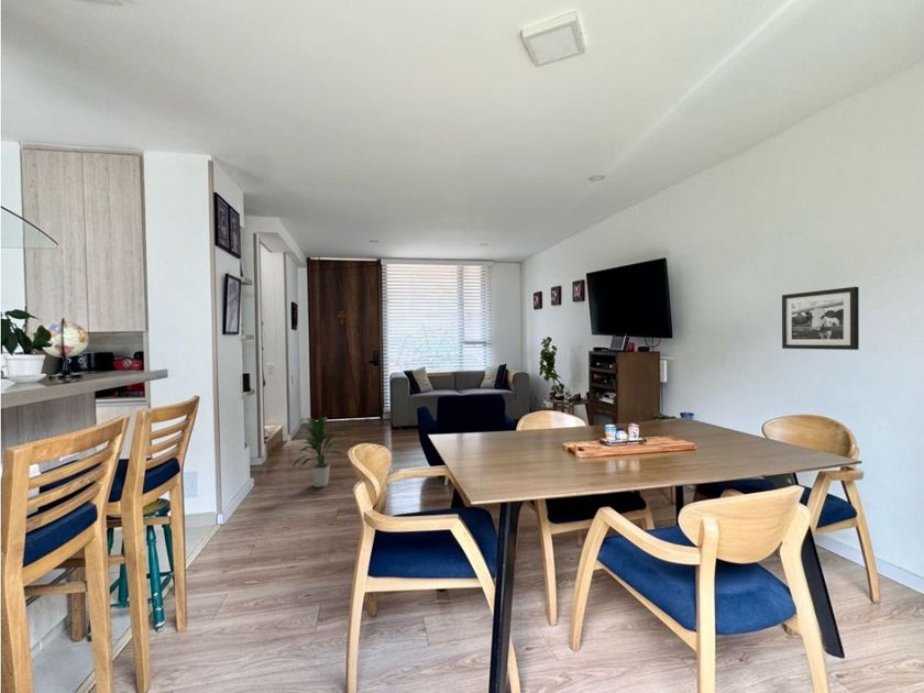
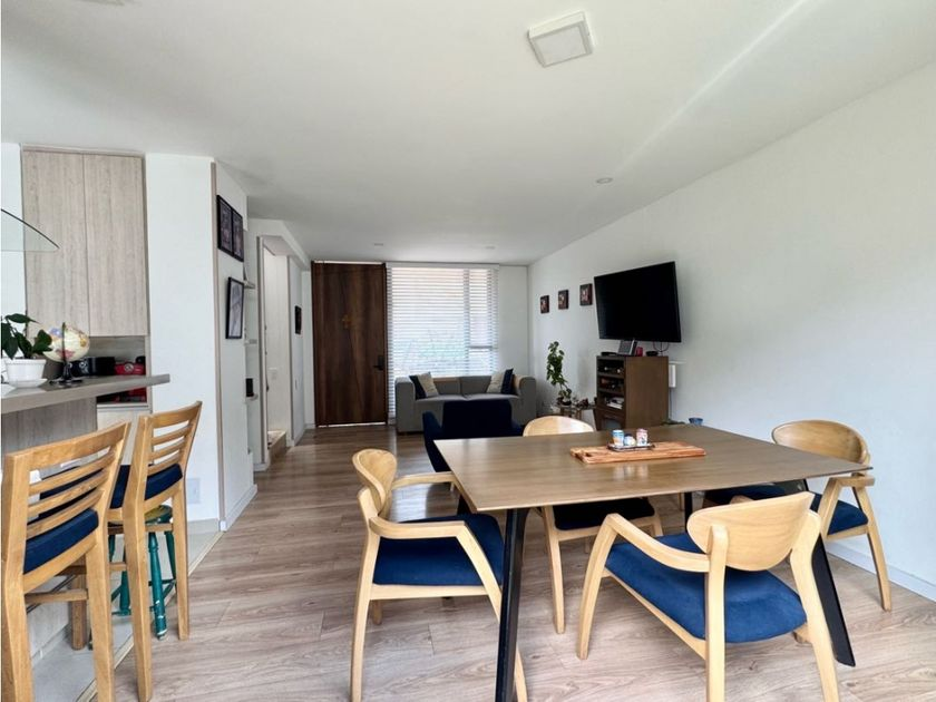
- picture frame [781,286,860,351]
- indoor plant [292,415,348,487]
